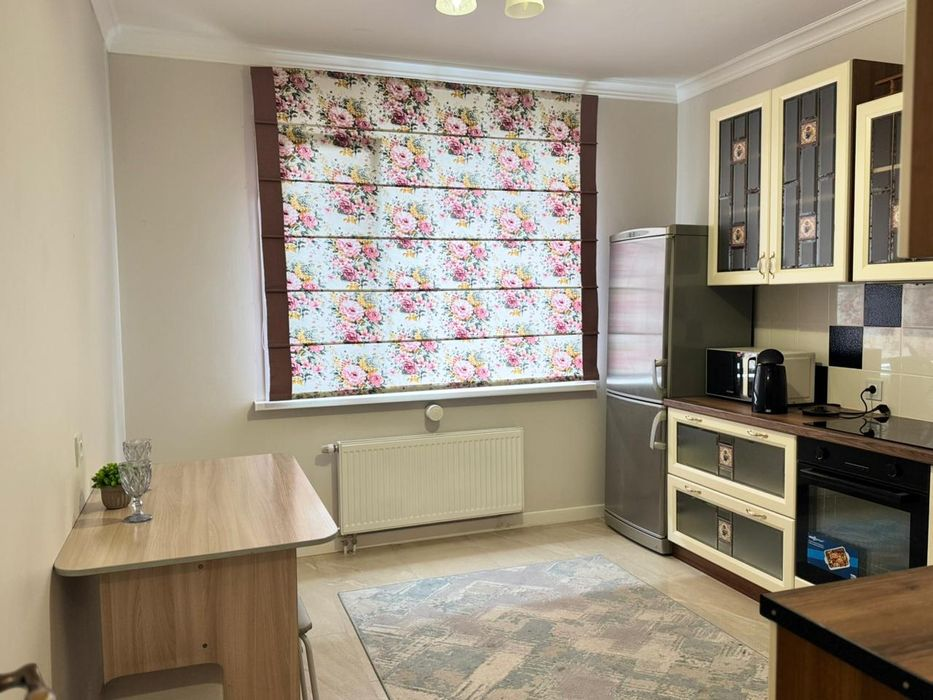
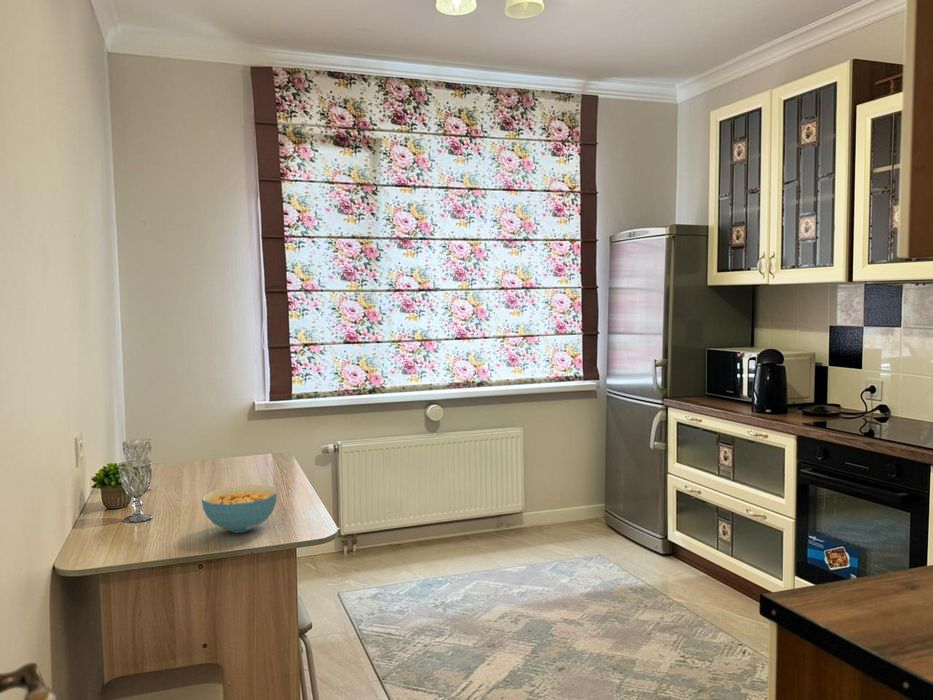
+ cereal bowl [201,484,278,534]
